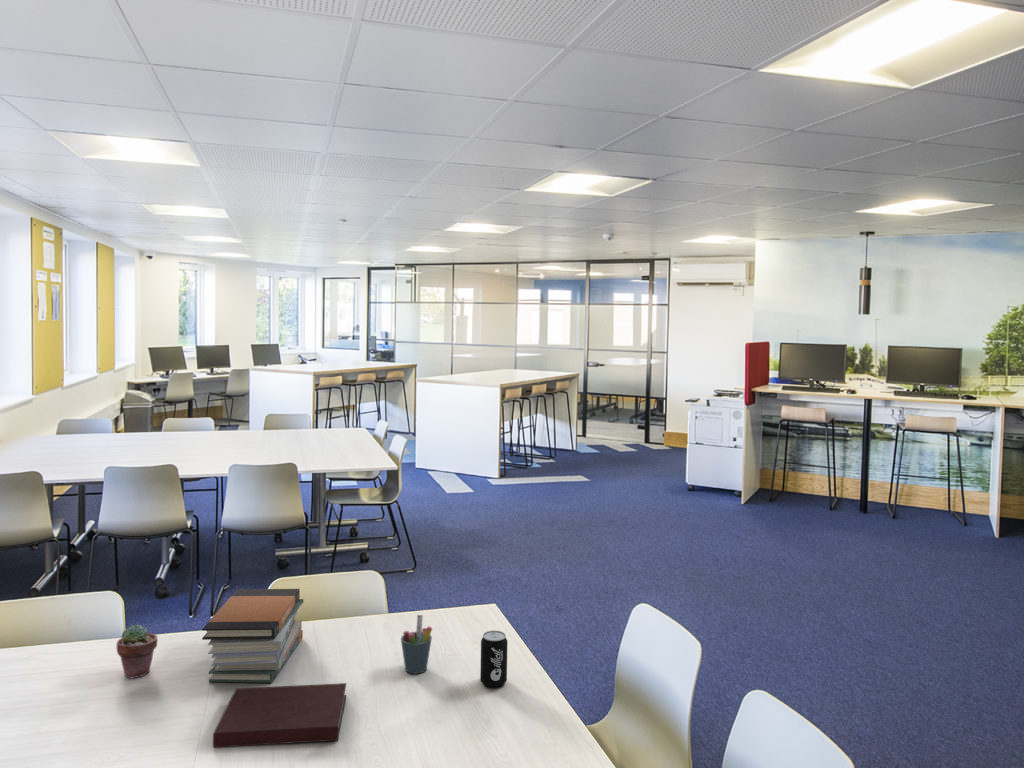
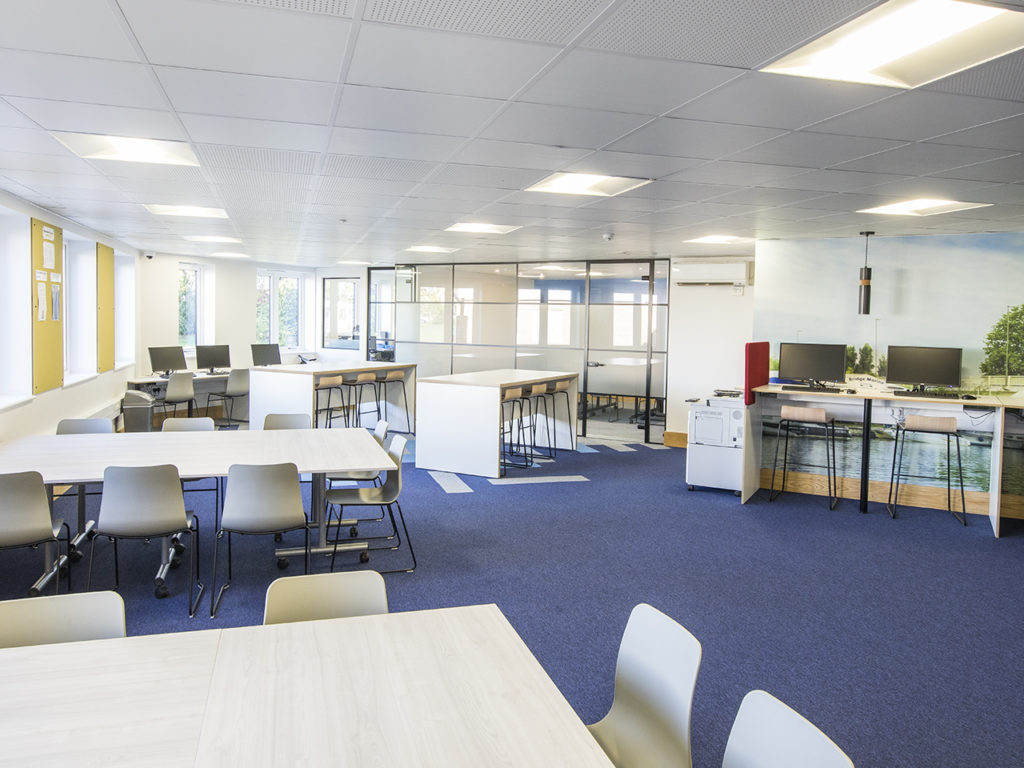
- book stack [201,588,304,684]
- beverage can [479,630,508,689]
- potted succulent [116,624,159,680]
- notebook [212,682,348,749]
- pen holder [400,614,433,675]
